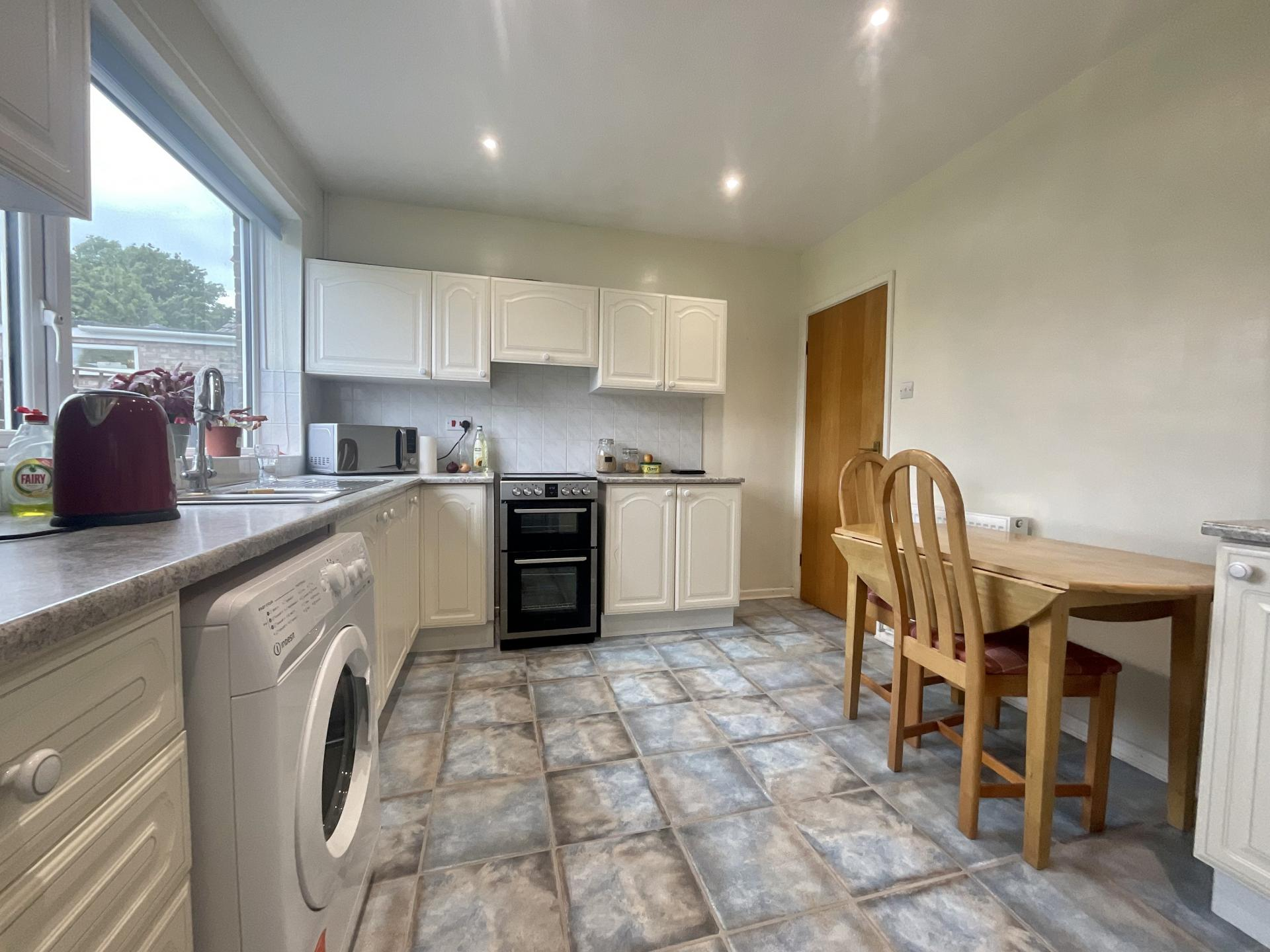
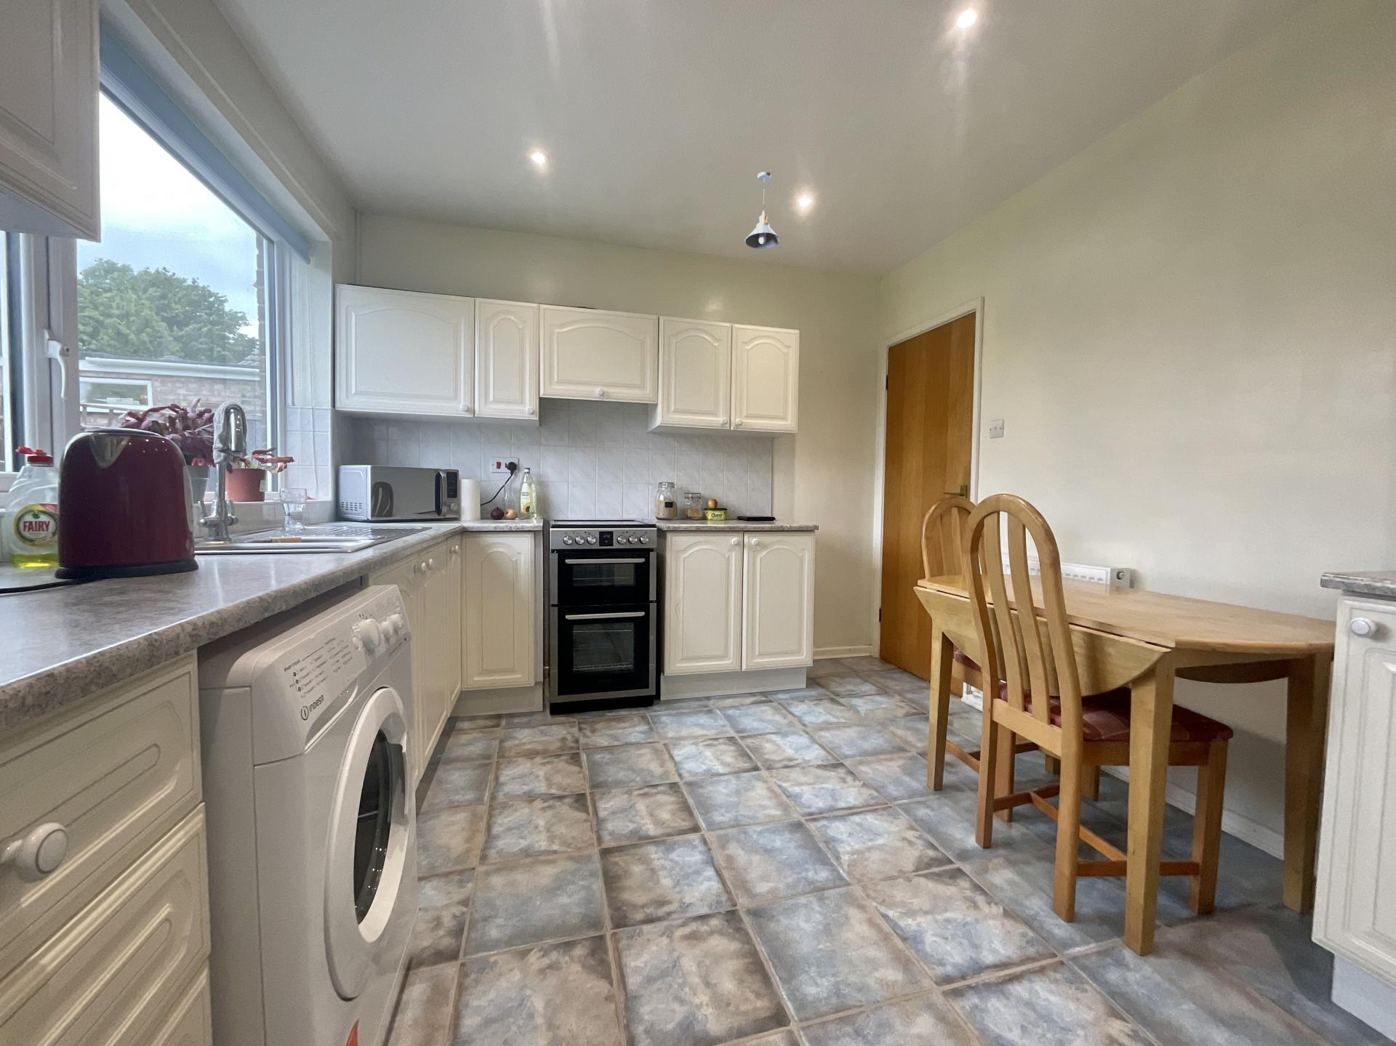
+ pendant light [744,170,780,249]
